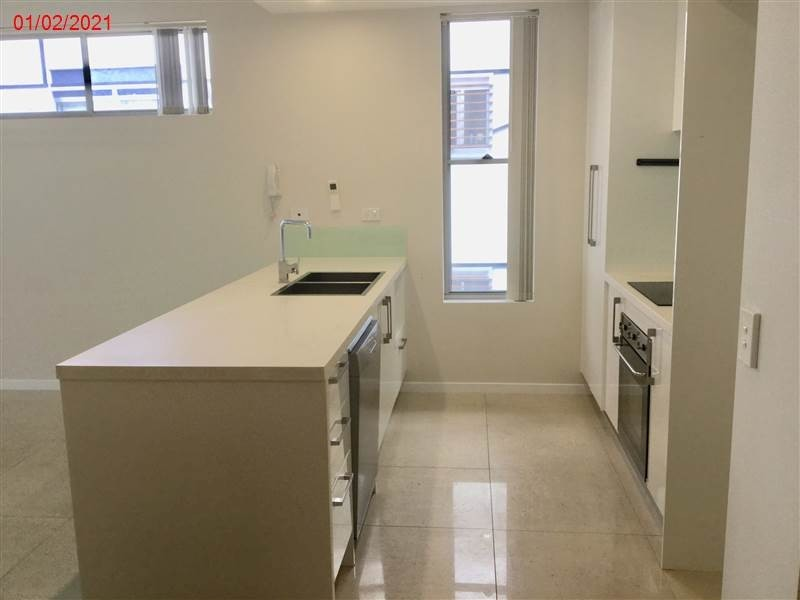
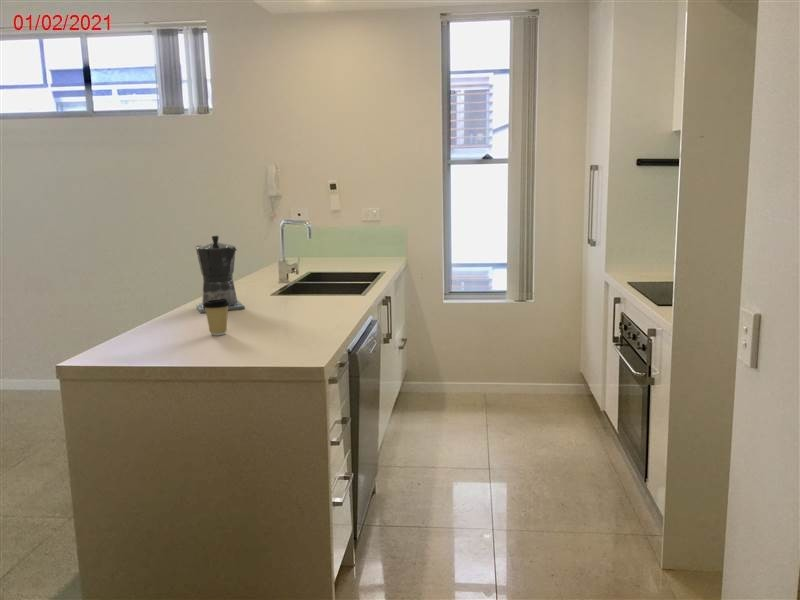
+ coffee maker [194,234,246,314]
+ coffee cup [203,298,230,337]
